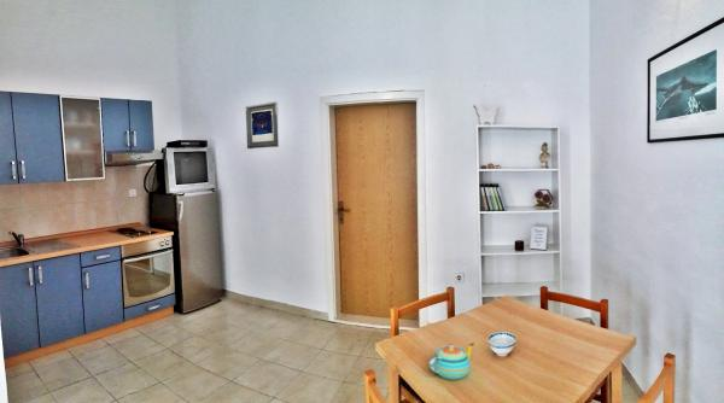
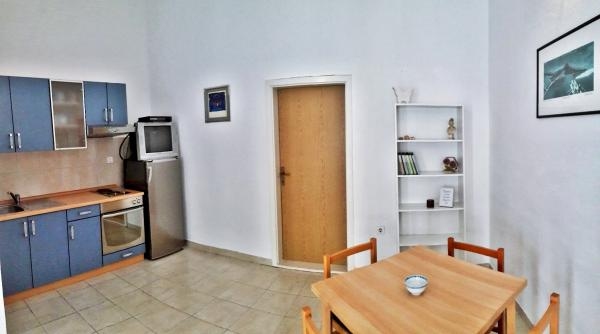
- teapot [428,343,475,380]
